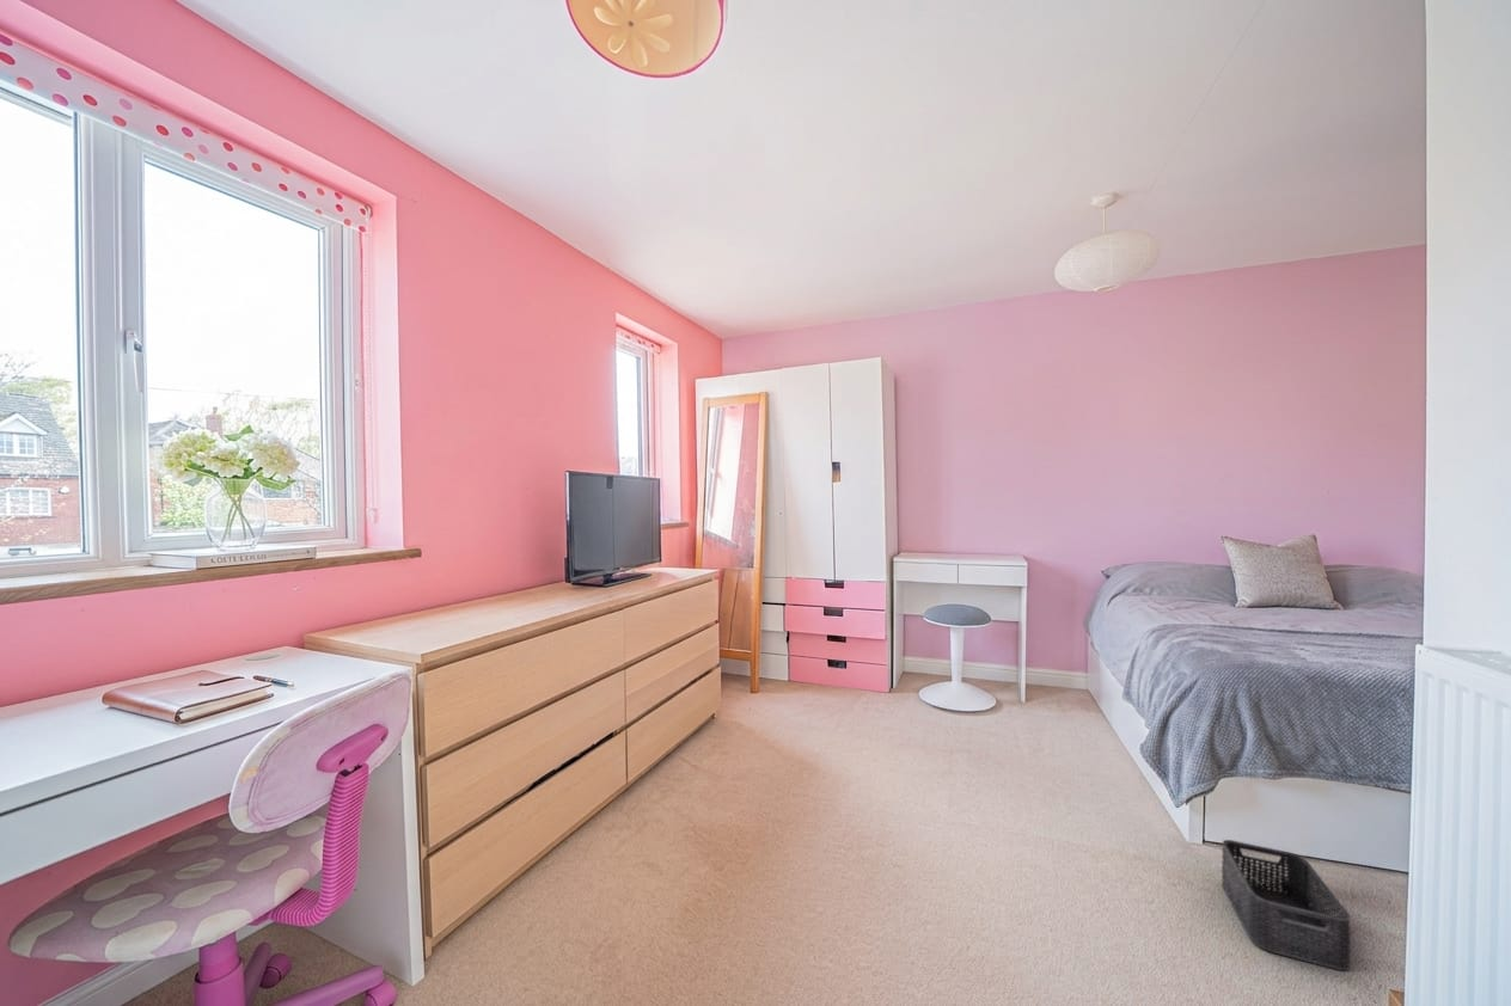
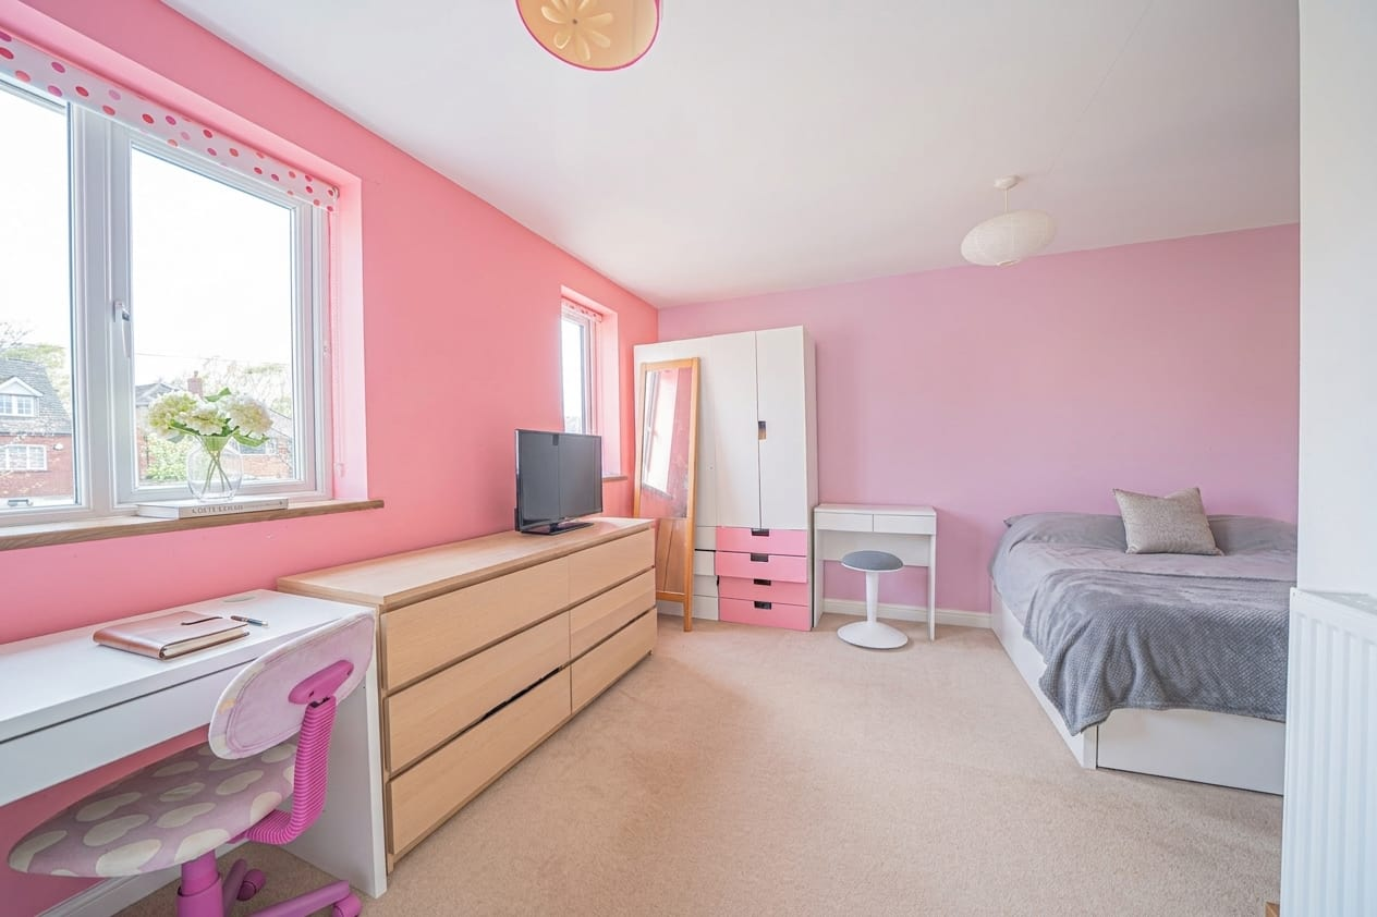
- storage bin [1221,839,1352,971]
